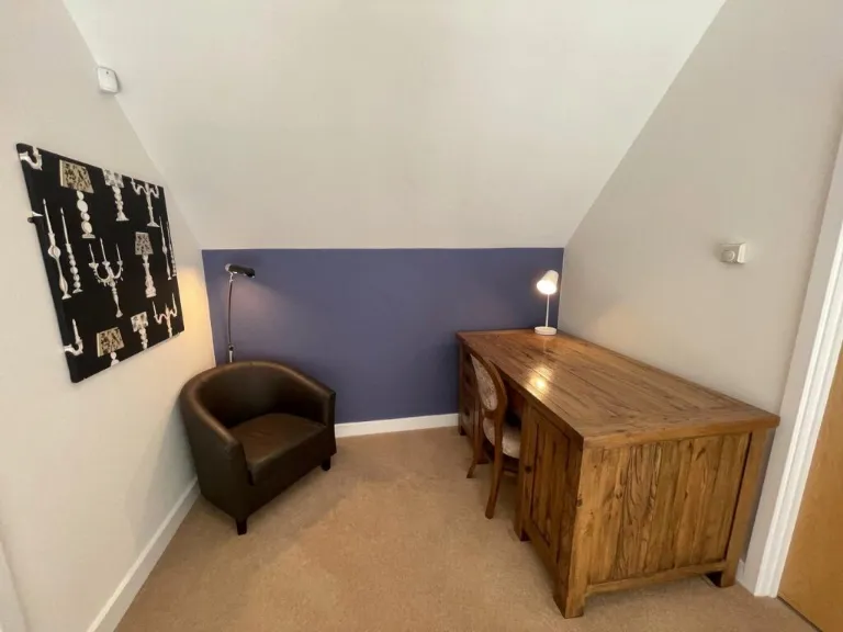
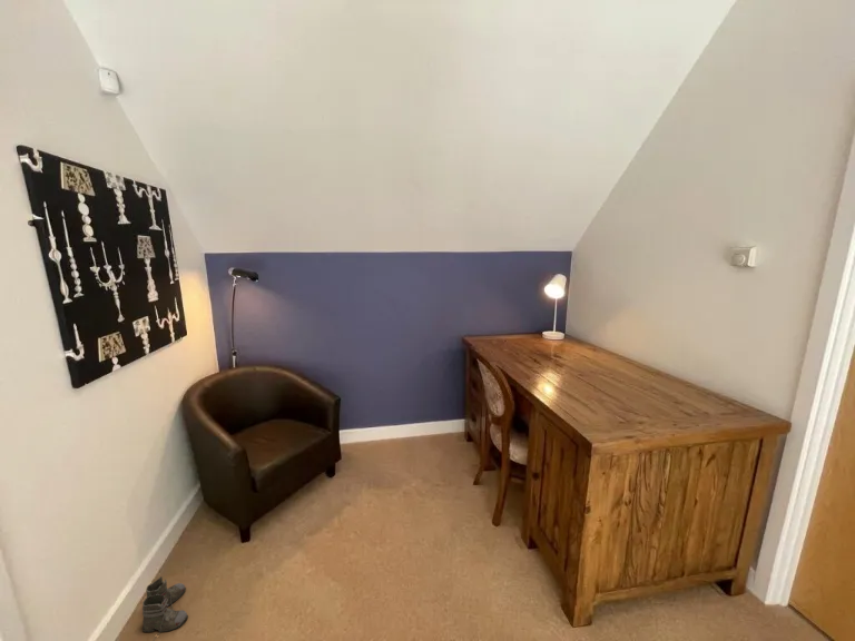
+ boots [141,575,189,641]
